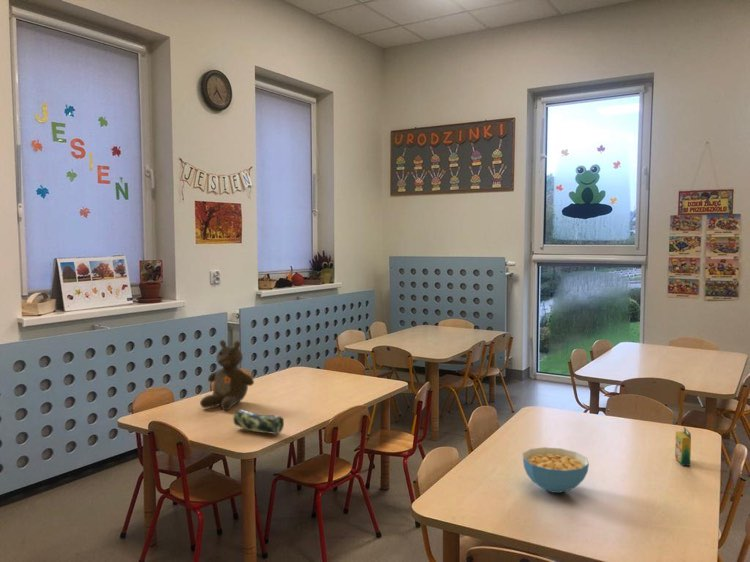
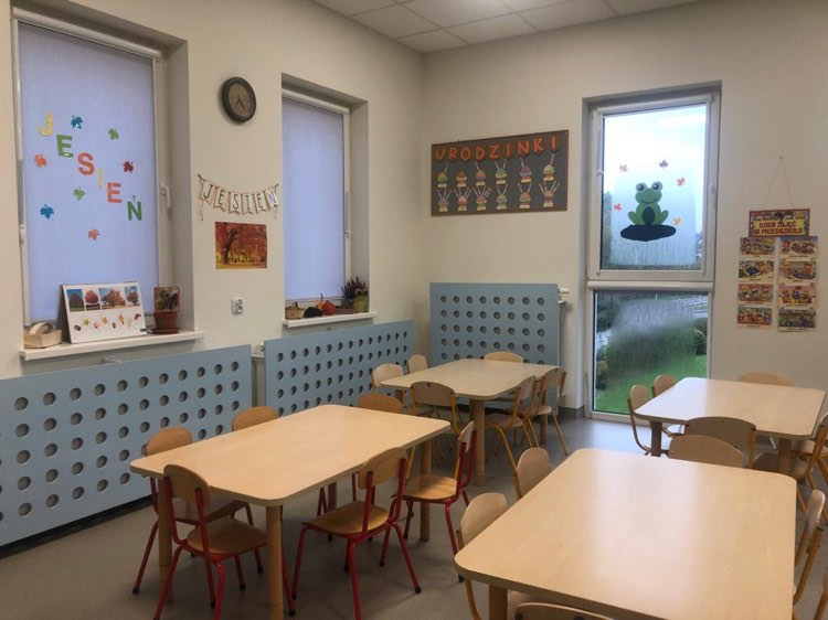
- pencil case [232,408,285,435]
- cereal bowl [522,446,590,494]
- teddy bear [199,339,255,411]
- crayon box [674,426,692,467]
